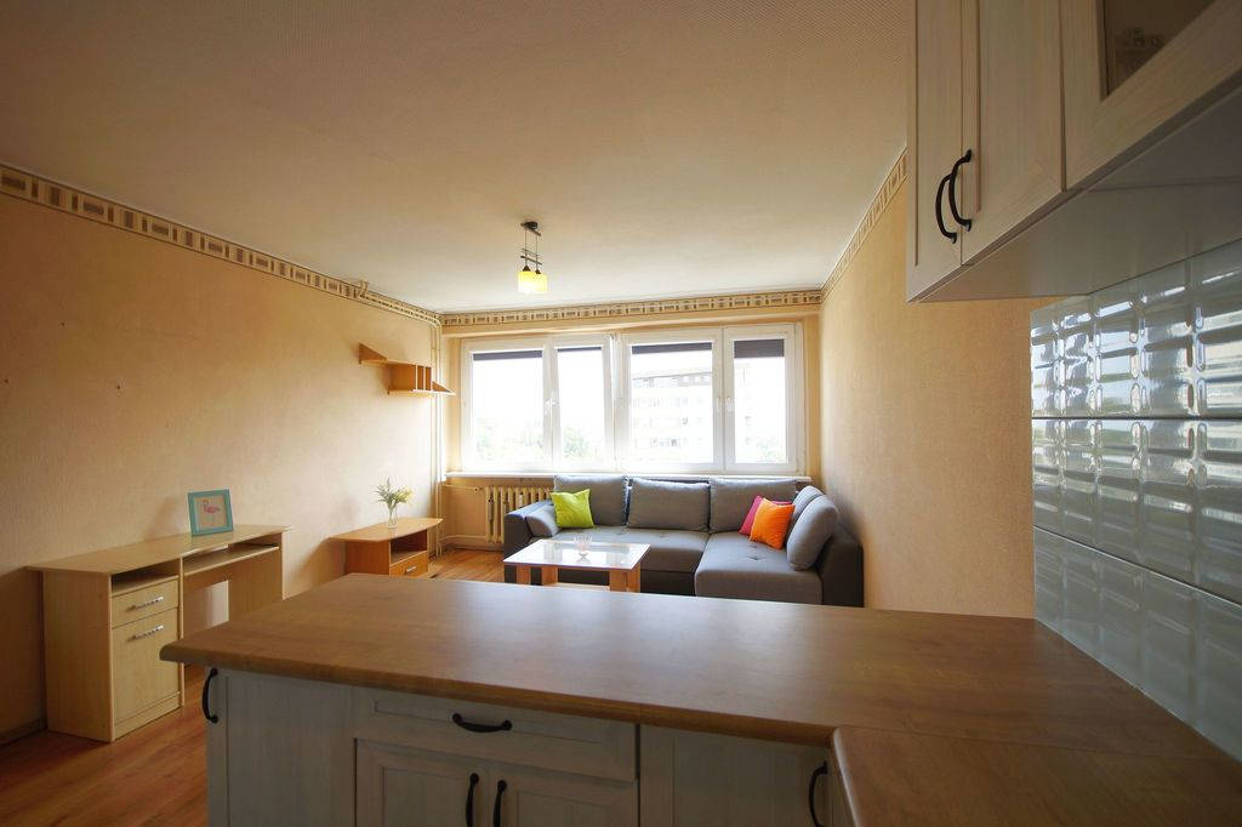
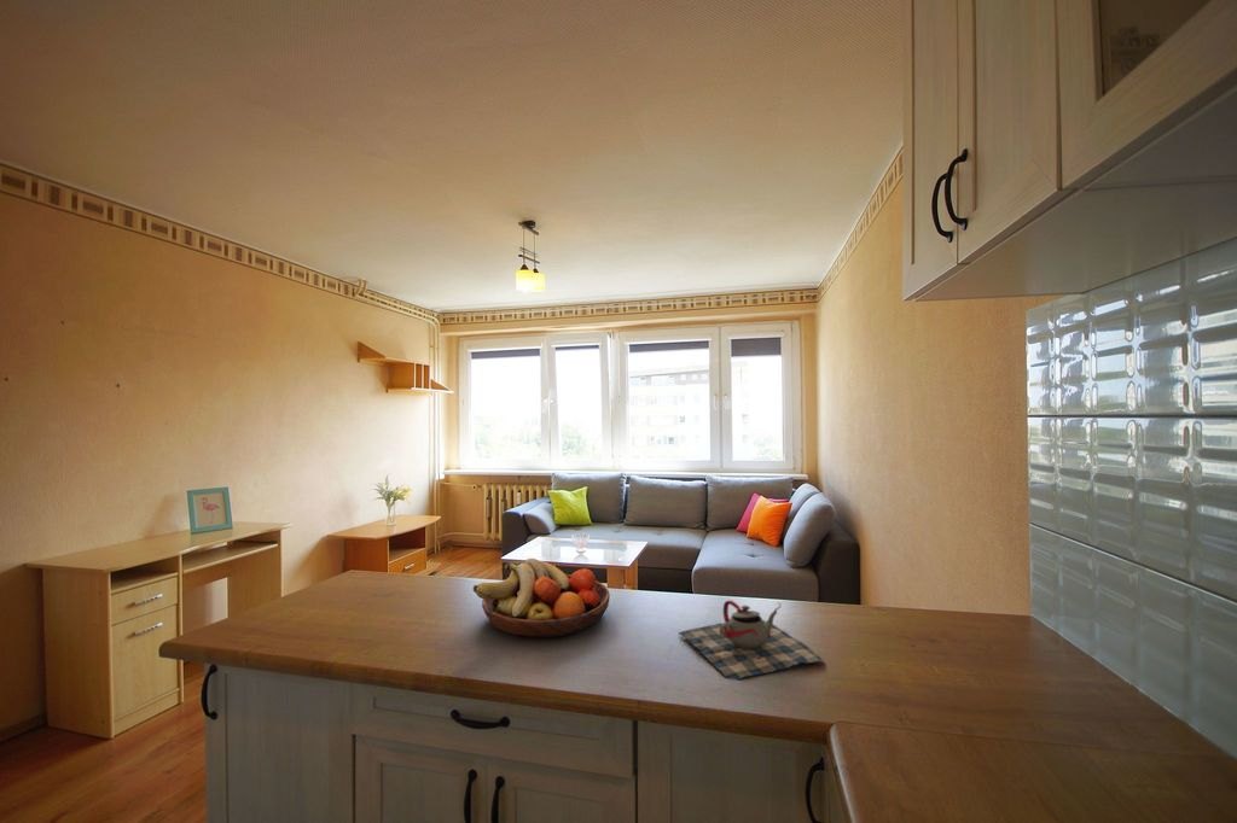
+ teapot [678,600,826,682]
+ fruit bowl [472,558,611,638]
